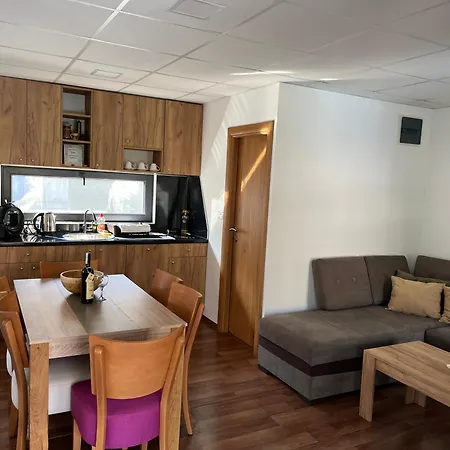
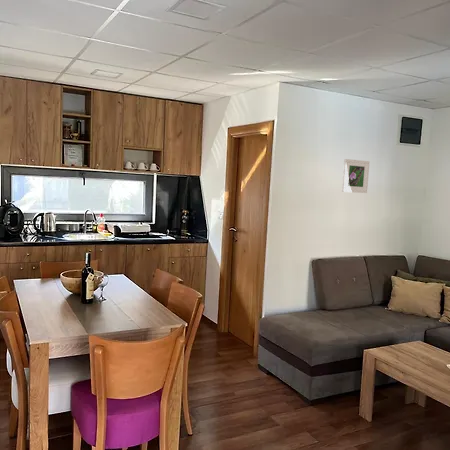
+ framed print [341,158,371,194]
